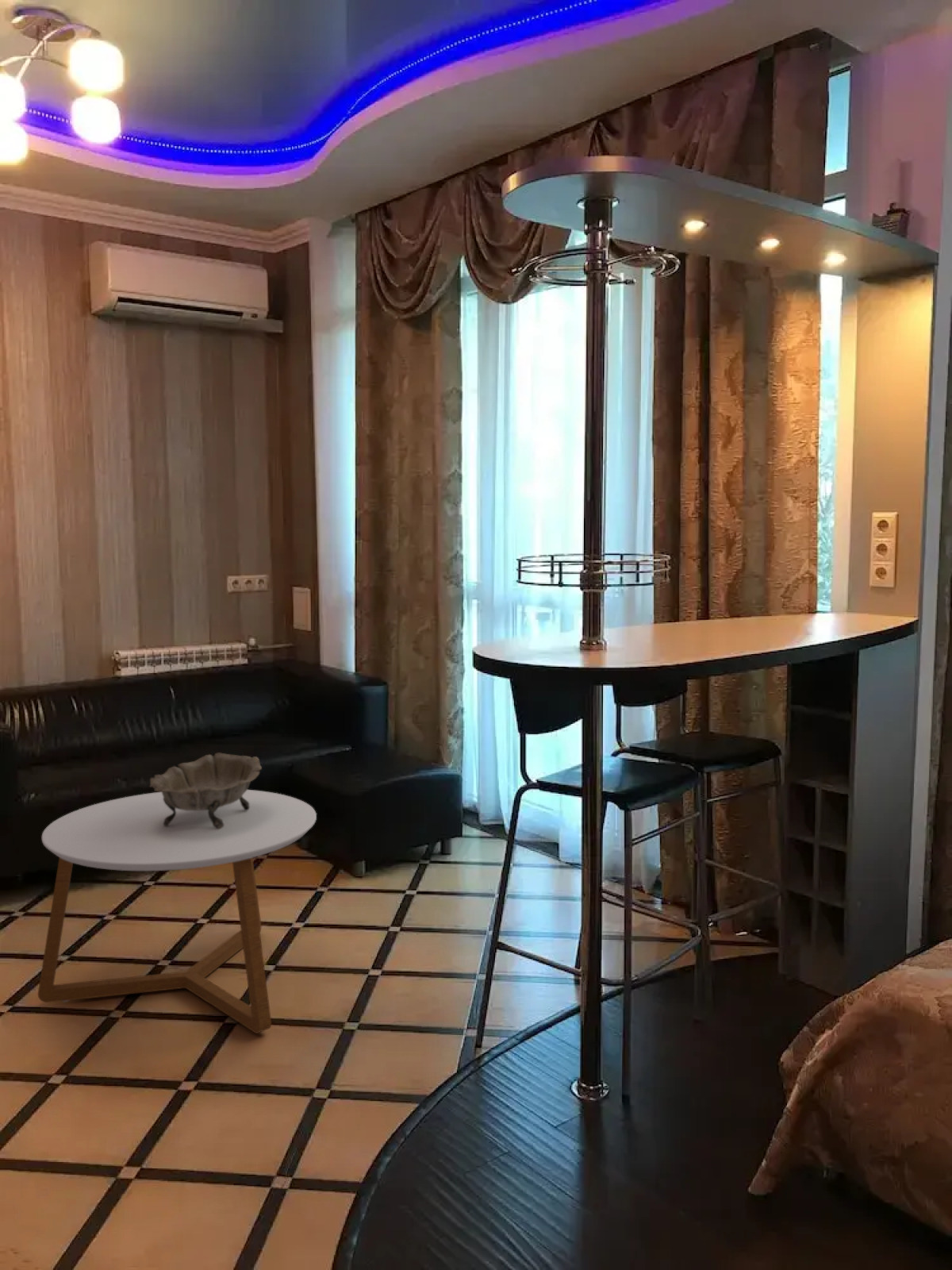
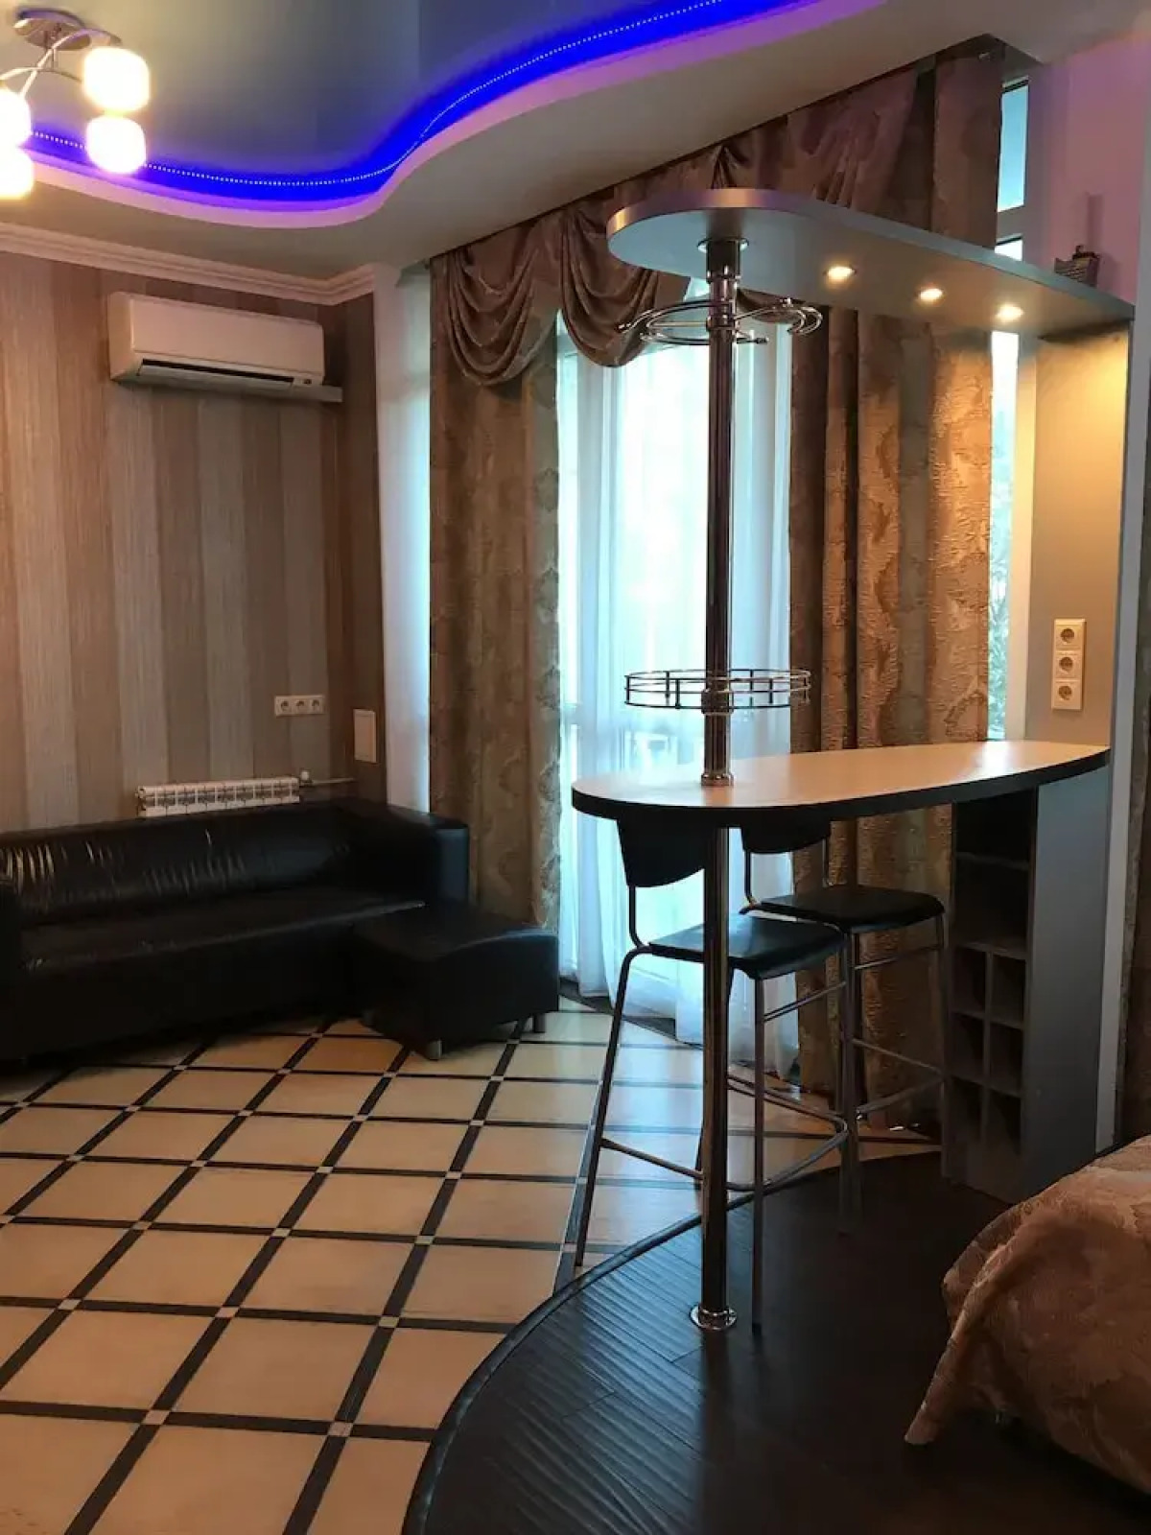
- coffee table [37,789,317,1034]
- decorative bowl [149,752,263,829]
